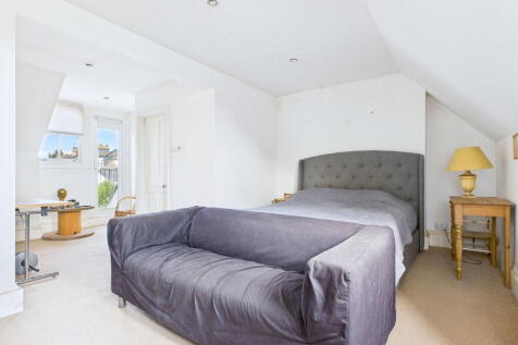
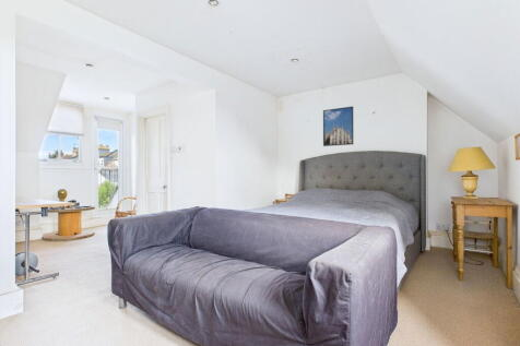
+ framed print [322,106,354,147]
